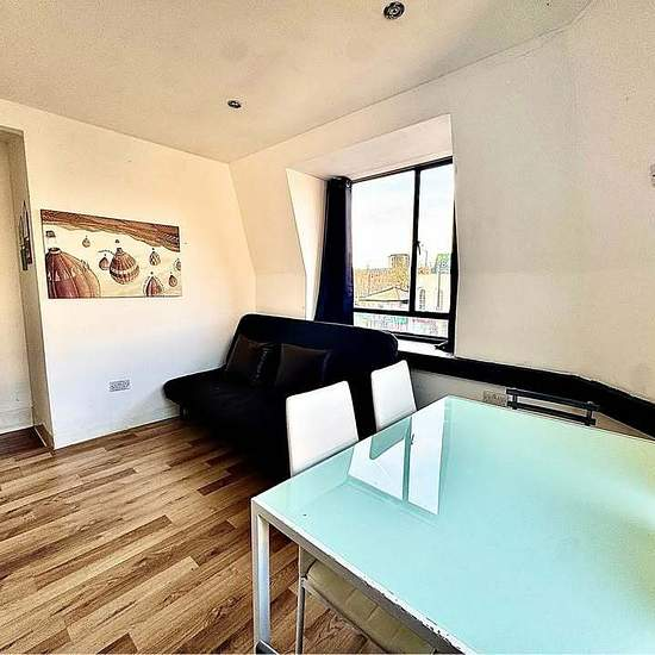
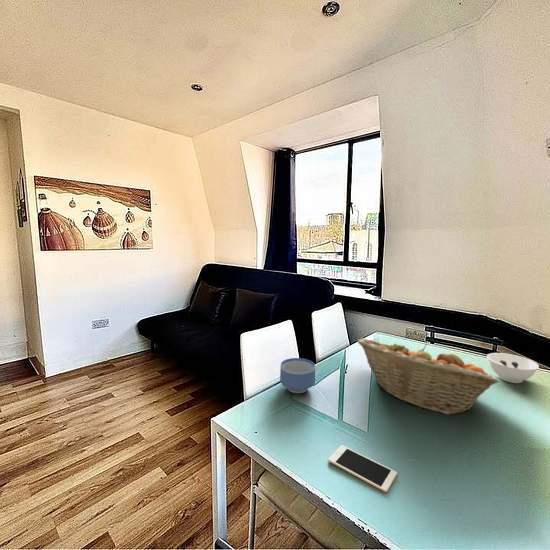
+ bowl [486,352,540,384]
+ cell phone [327,444,398,493]
+ fruit basket [356,337,500,415]
+ bowl [279,357,316,394]
